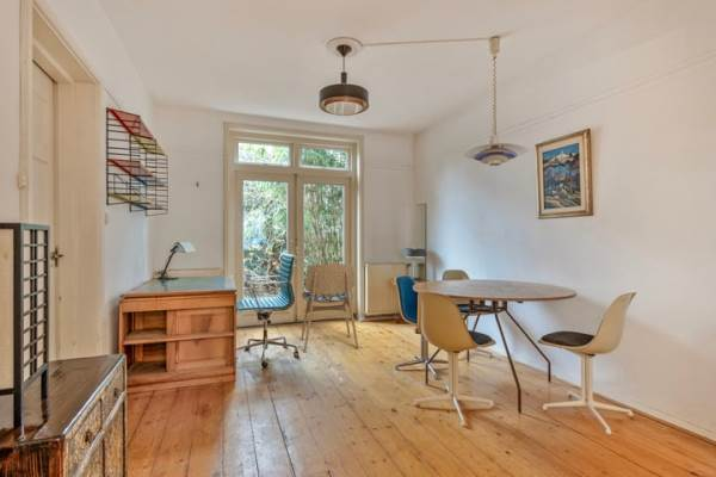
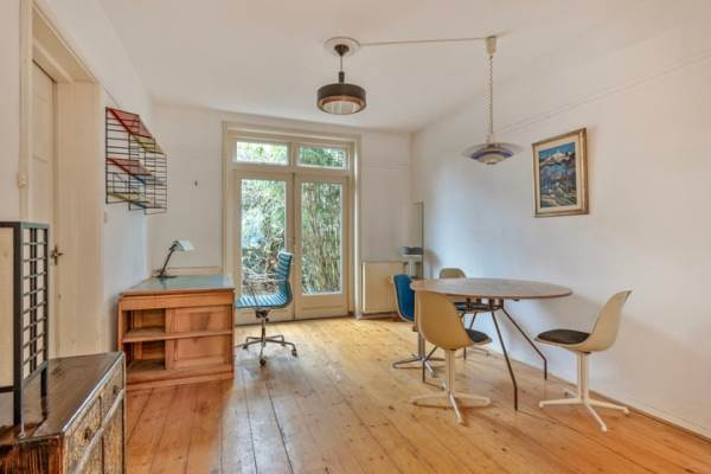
- dining chair [300,264,360,353]
